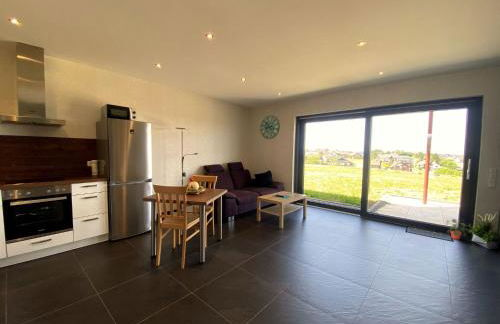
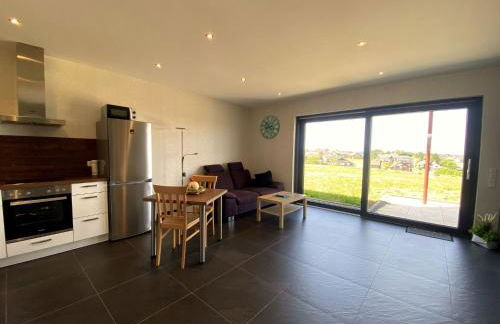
- potted plant [445,218,472,241]
